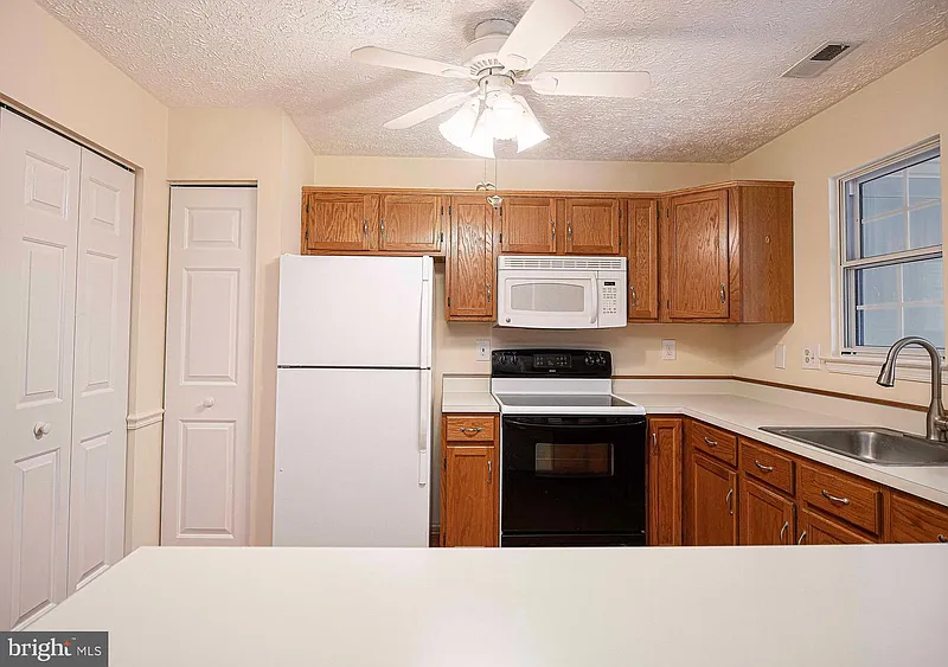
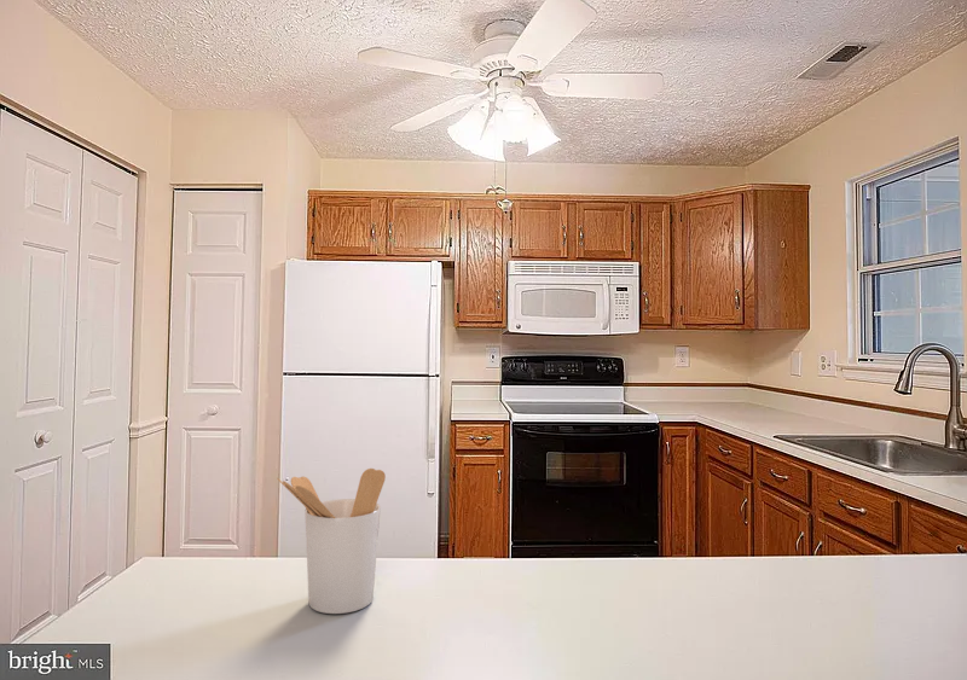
+ utensil holder [276,467,387,615]
